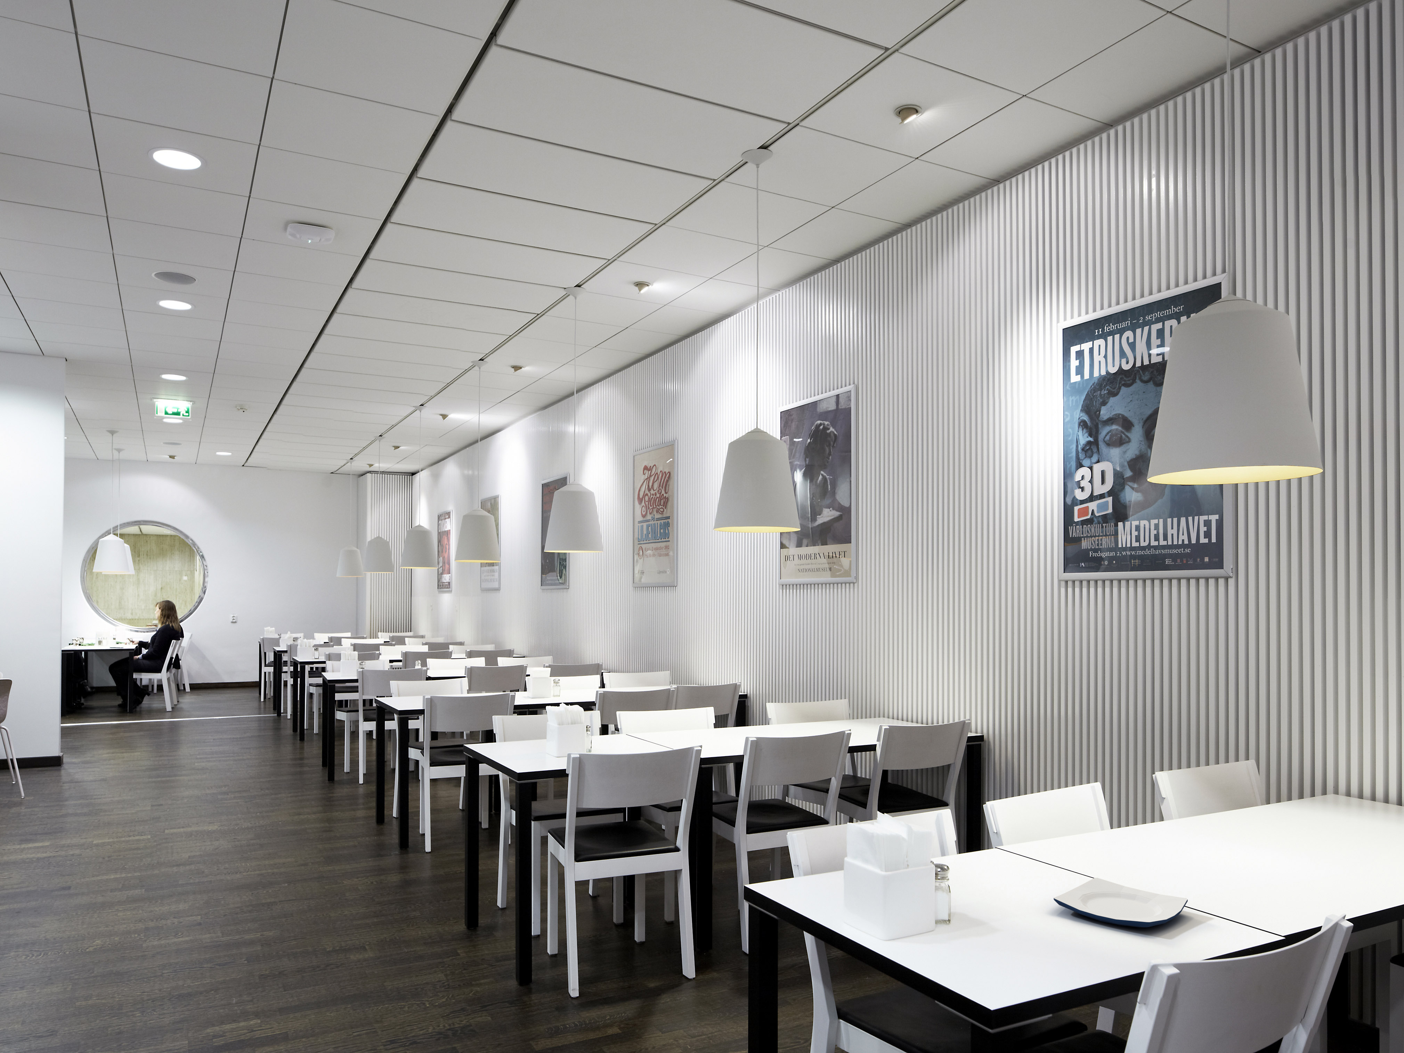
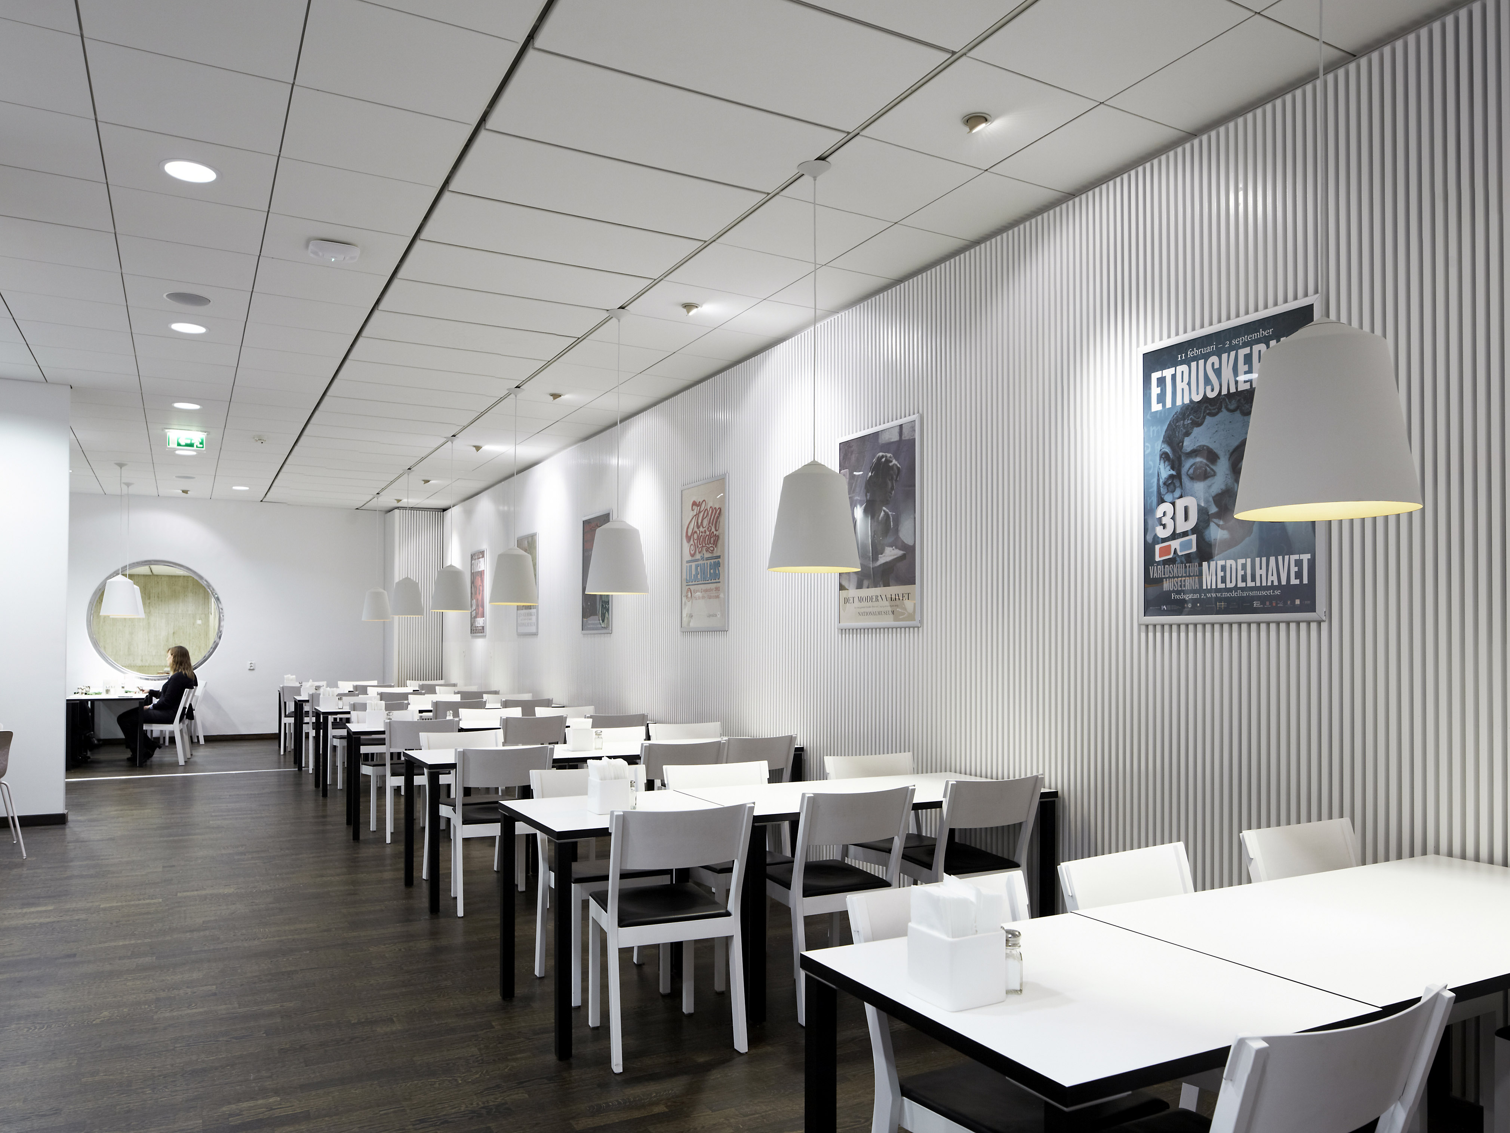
- plate [1053,877,1188,928]
